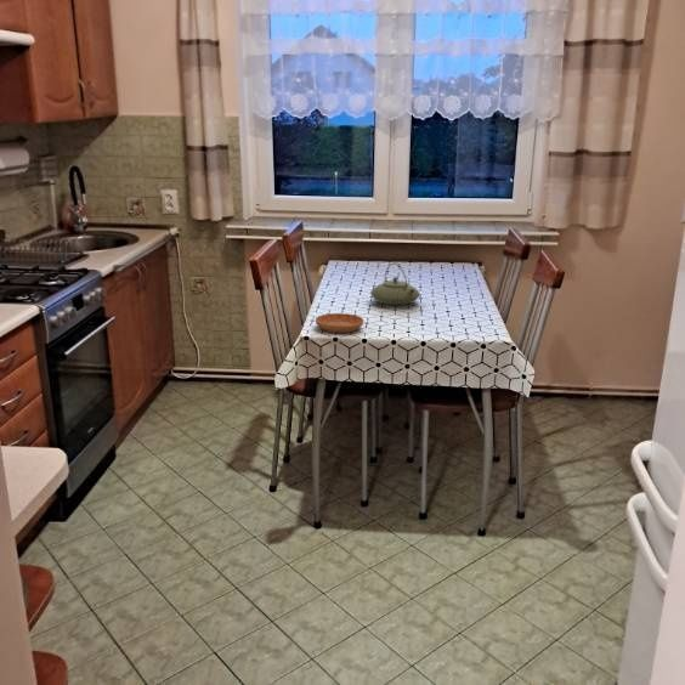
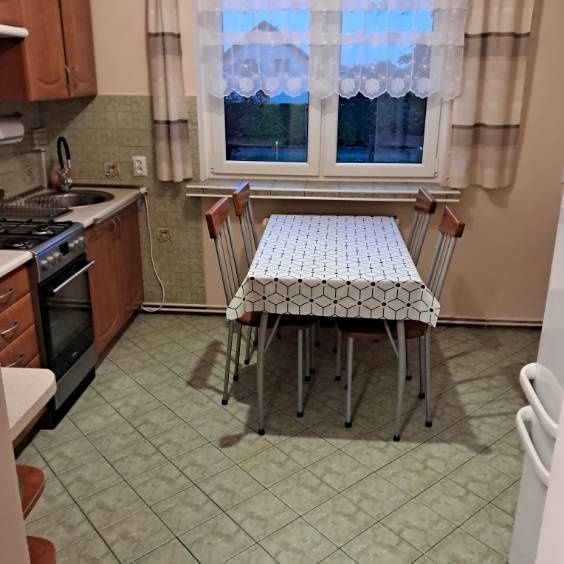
- teapot [369,262,421,306]
- saucer [315,312,364,334]
